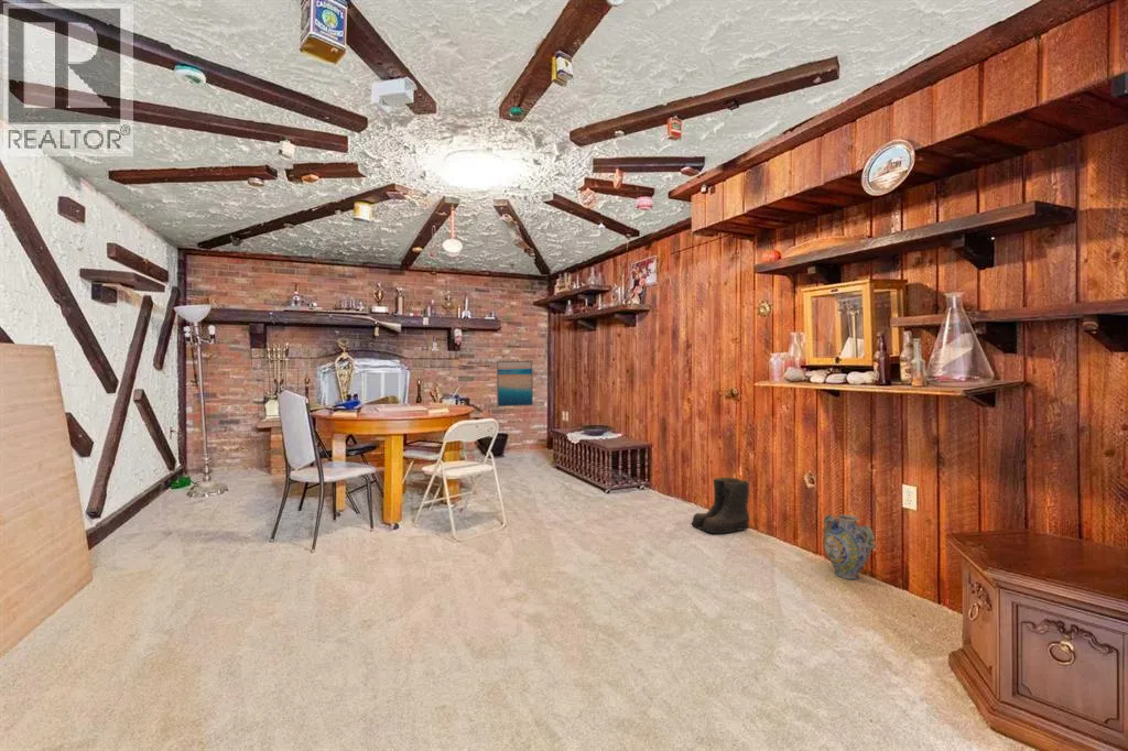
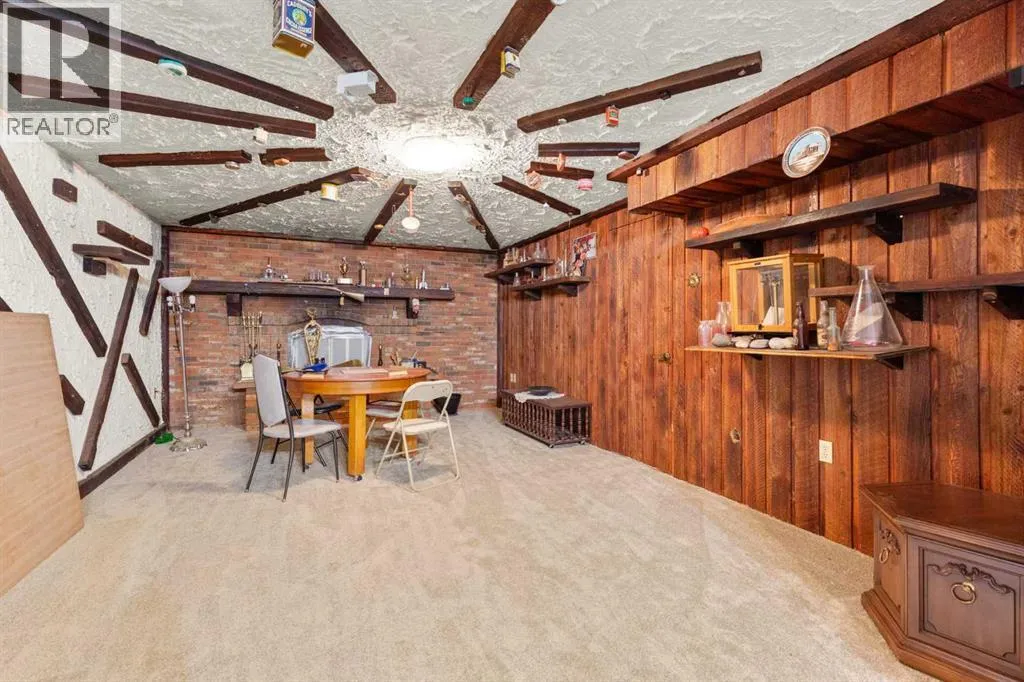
- wall art [496,360,534,407]
- boots [690,476,750,534]
- ceramic jug [822,513,876,580]
